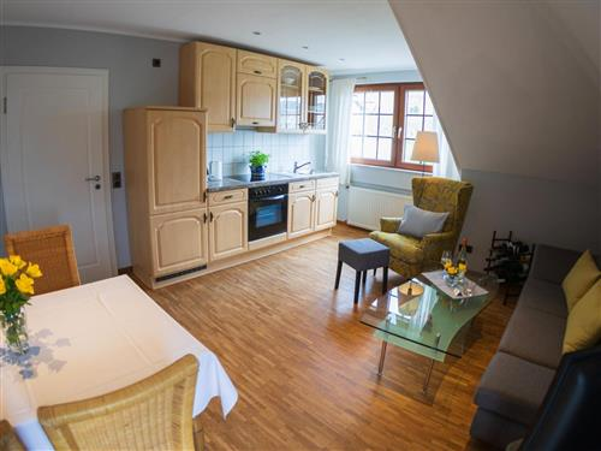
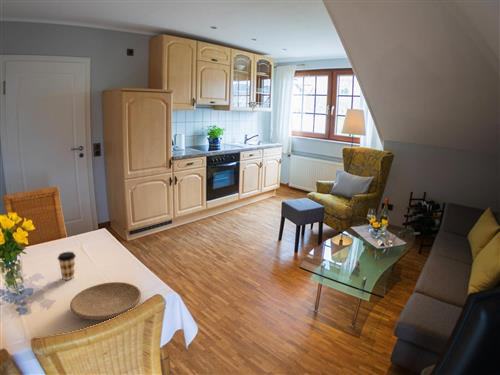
+ coffee cup [57,251,77,281]
+ plate [69,281,142,321]
